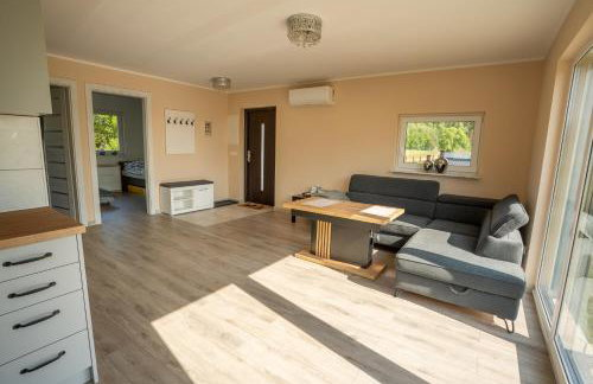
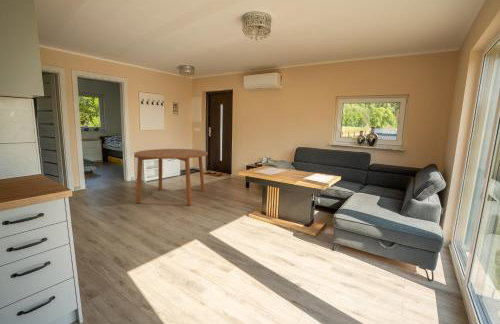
+ dining table [133,148,209,207]
